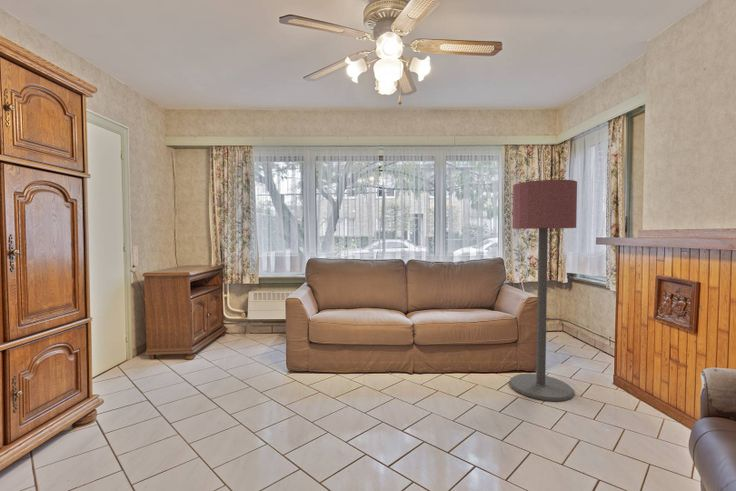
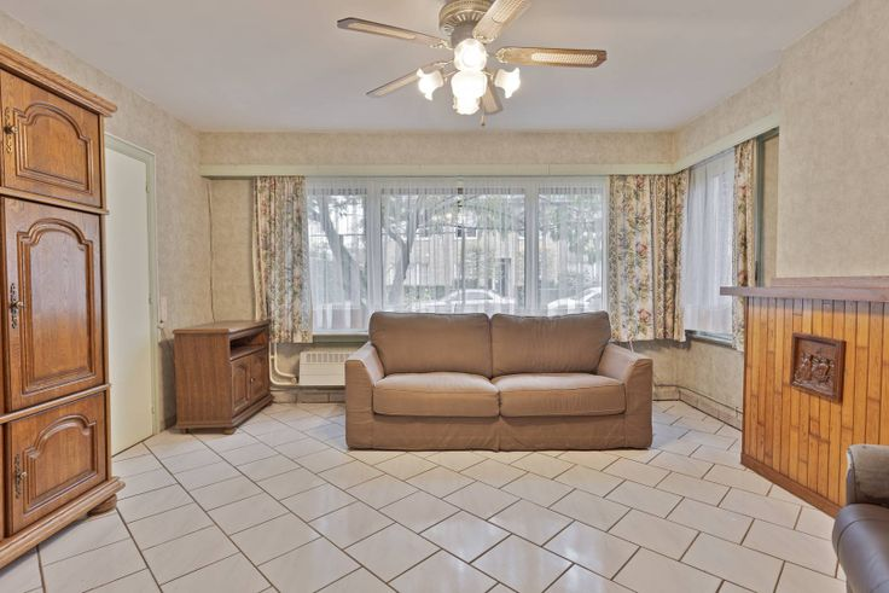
- floor lamp [508,179,578,402]
